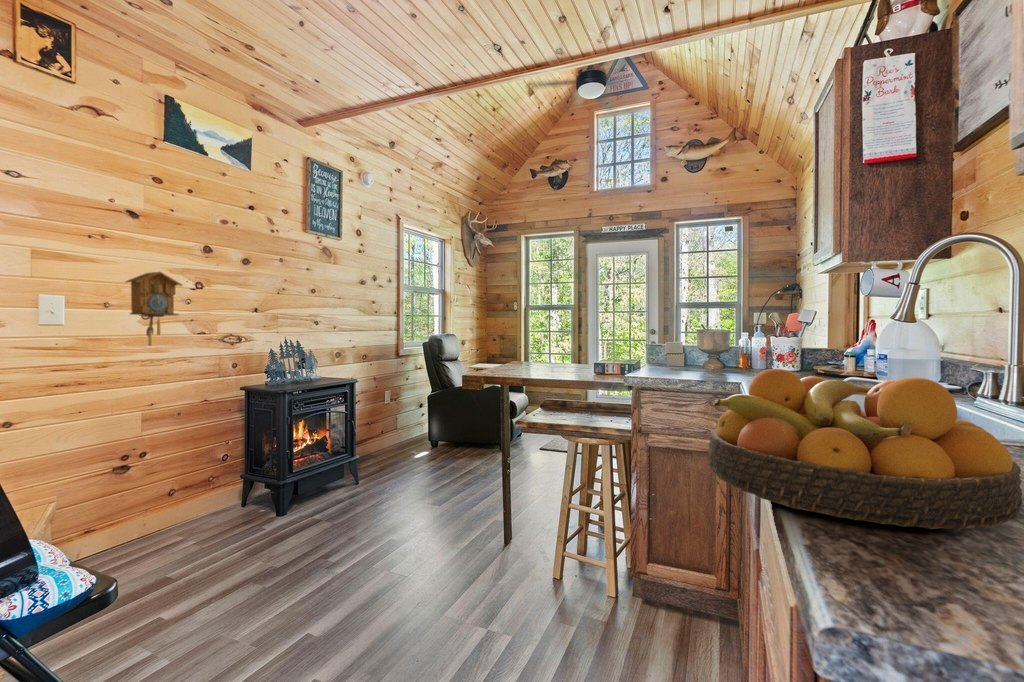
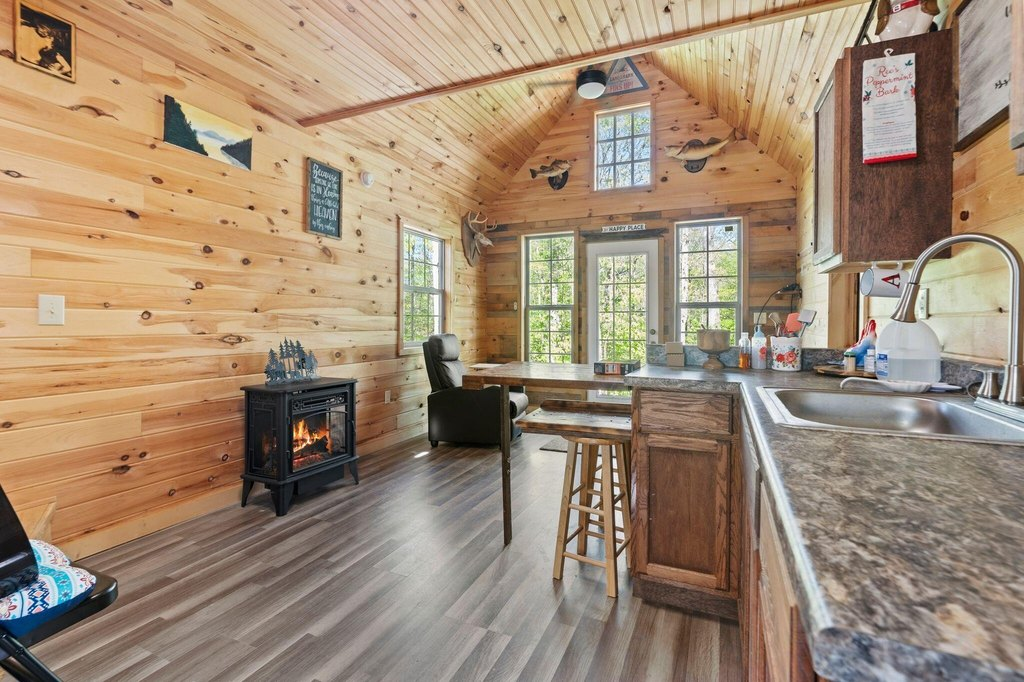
- fruit bowl [708,368,1023,530]
- cuckoo clock [123,270,183,347]
